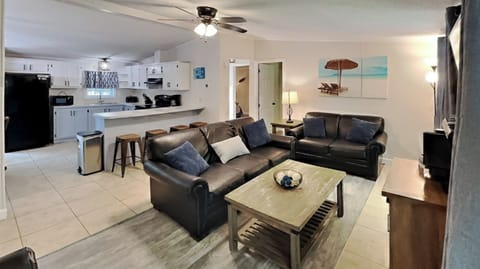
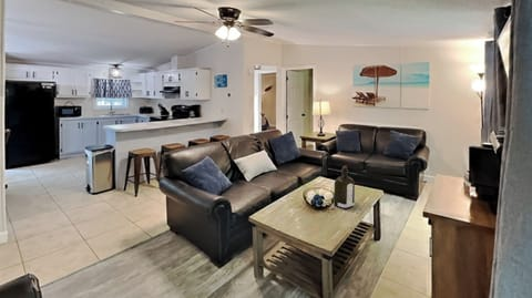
+ liquor [332,165,356,209]
